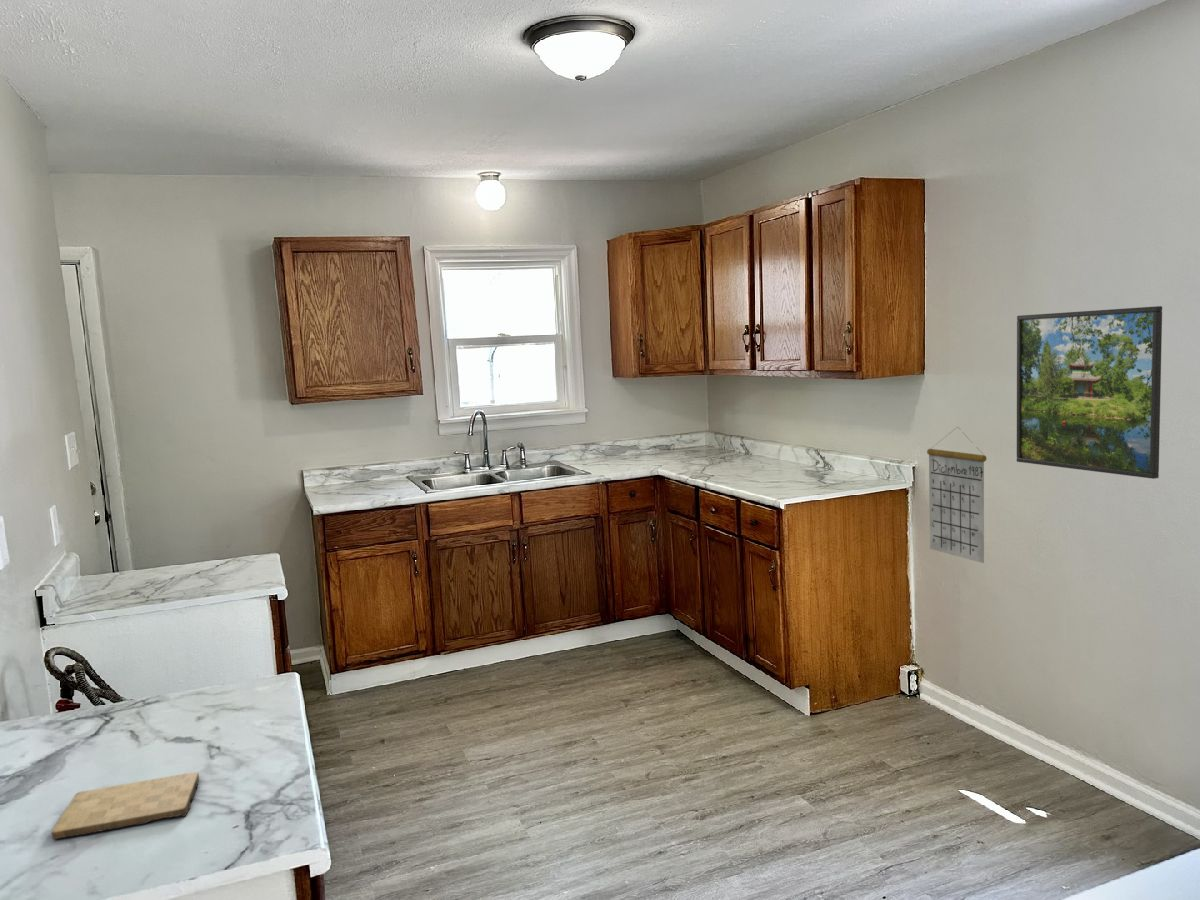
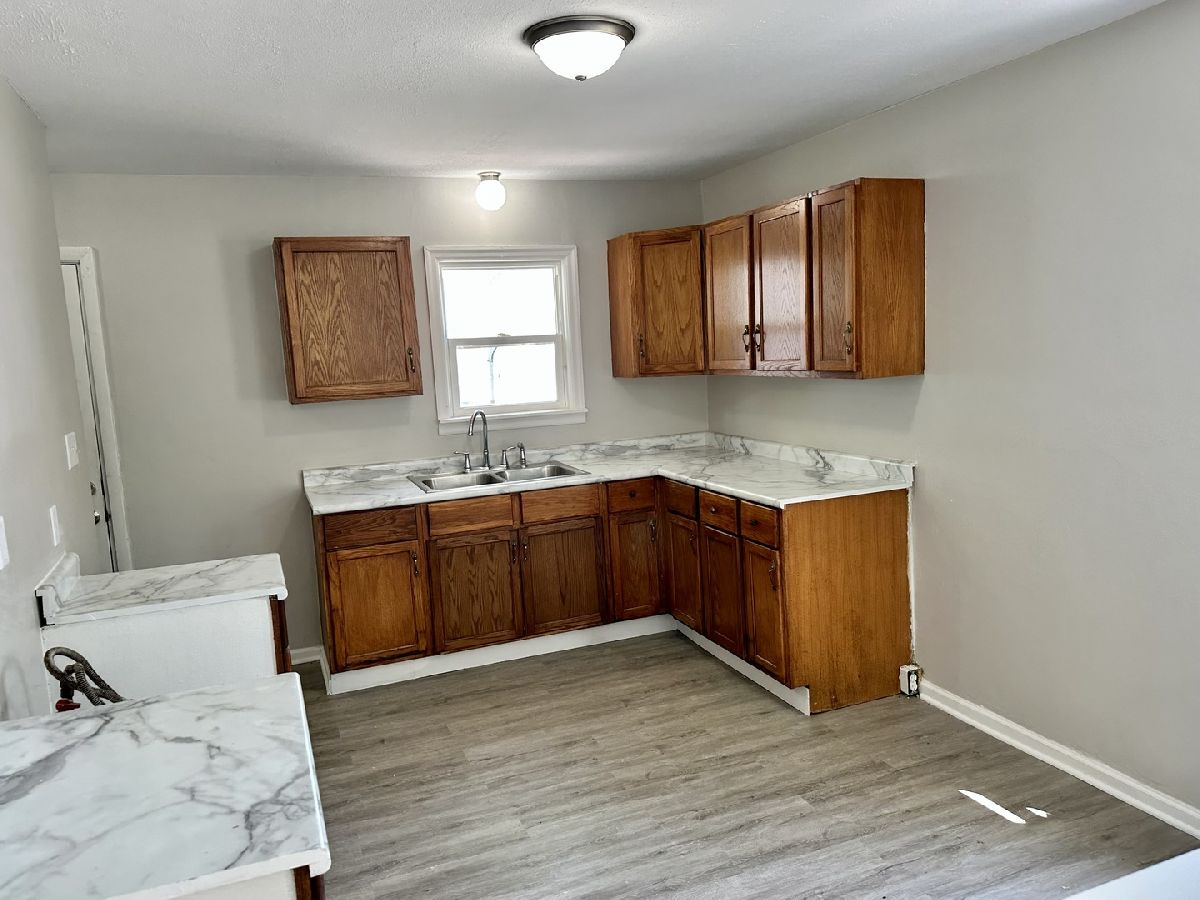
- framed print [1016,305,1163,480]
- calendar [926,426,987,564]
- cutting board [50,771,200,841]
